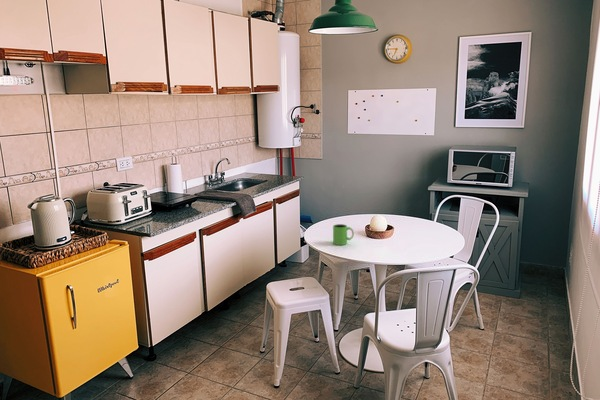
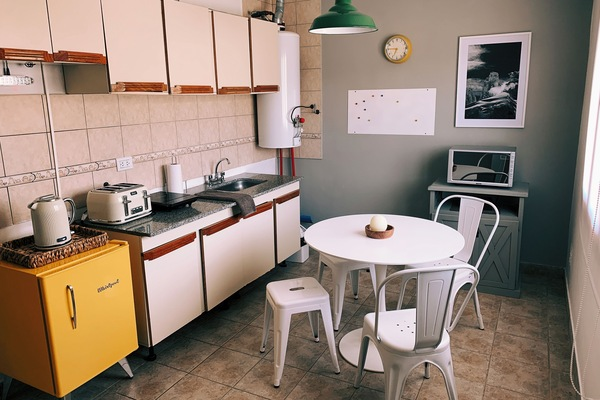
- mug [332,223,355,246]
